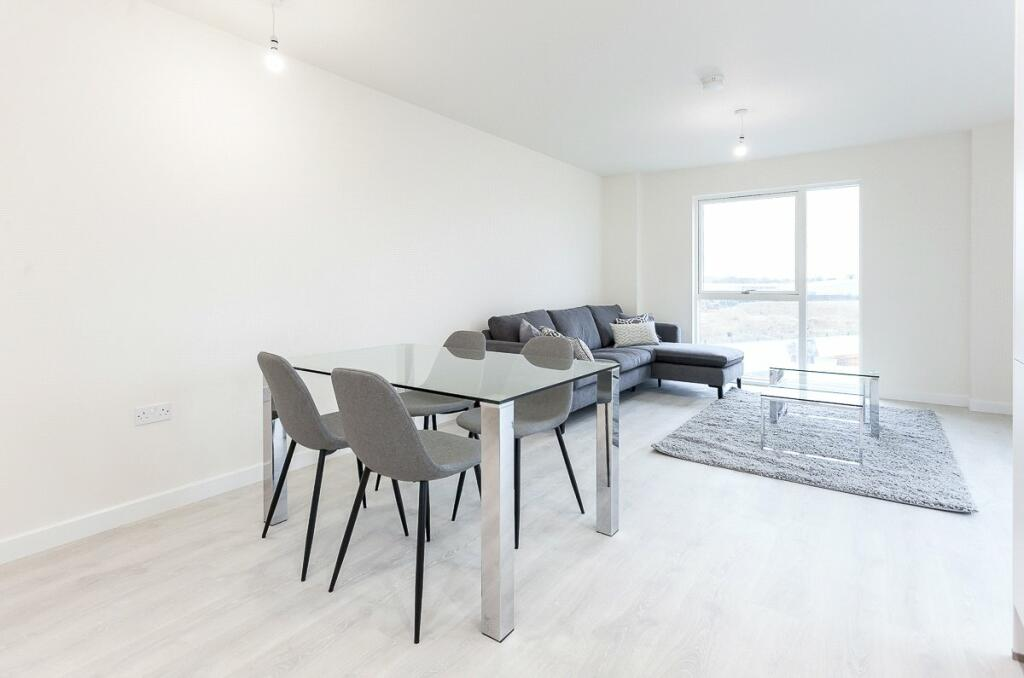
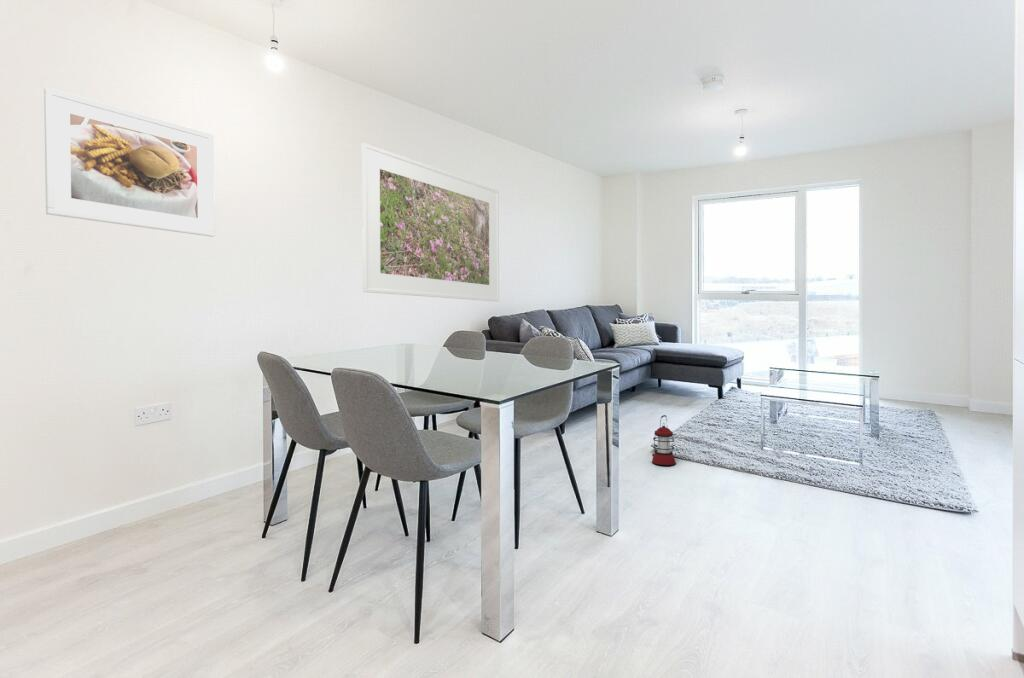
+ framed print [361,142,500,303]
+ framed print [43,86,216,238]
+ lantern [651,414,677,466]
